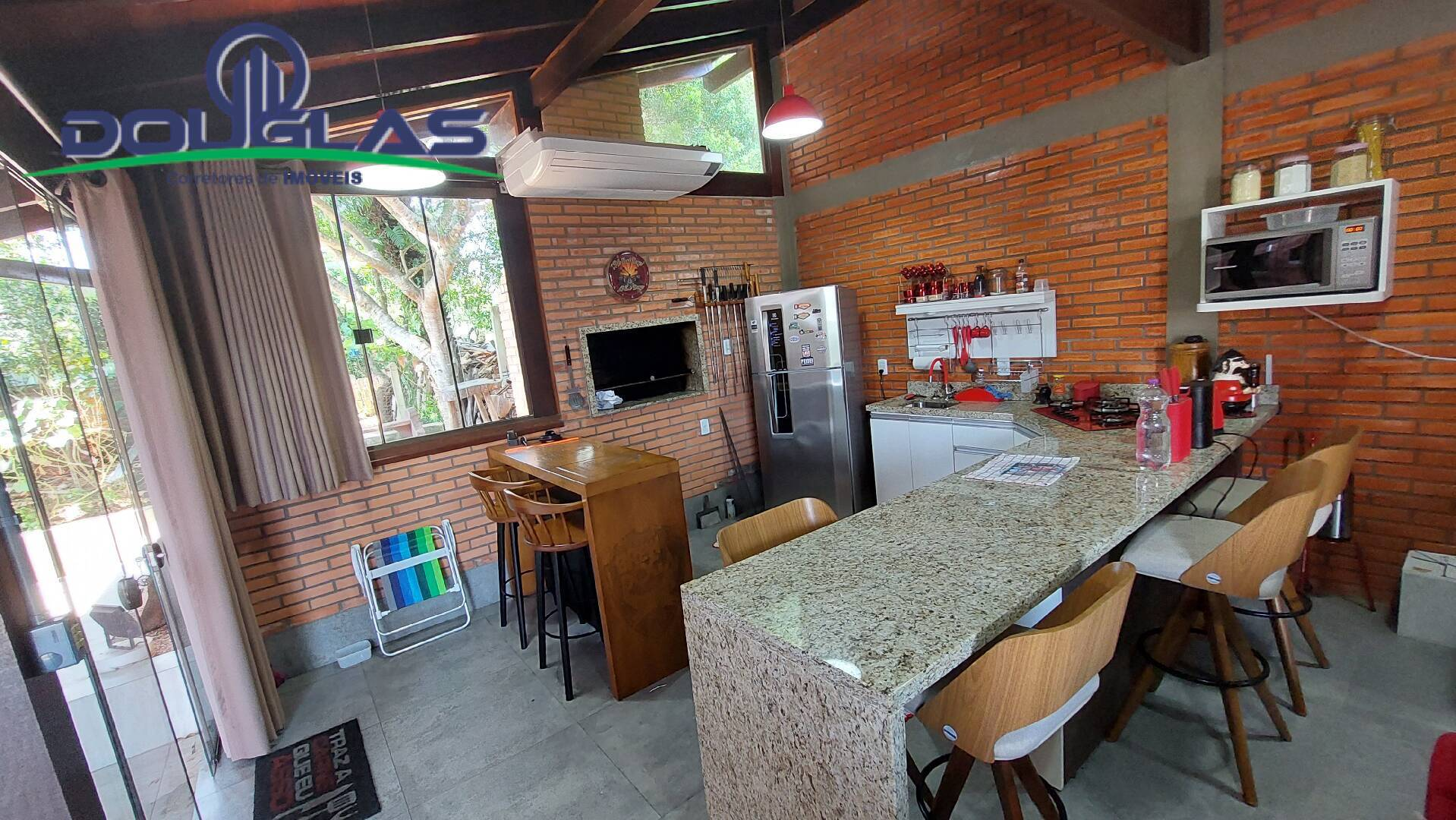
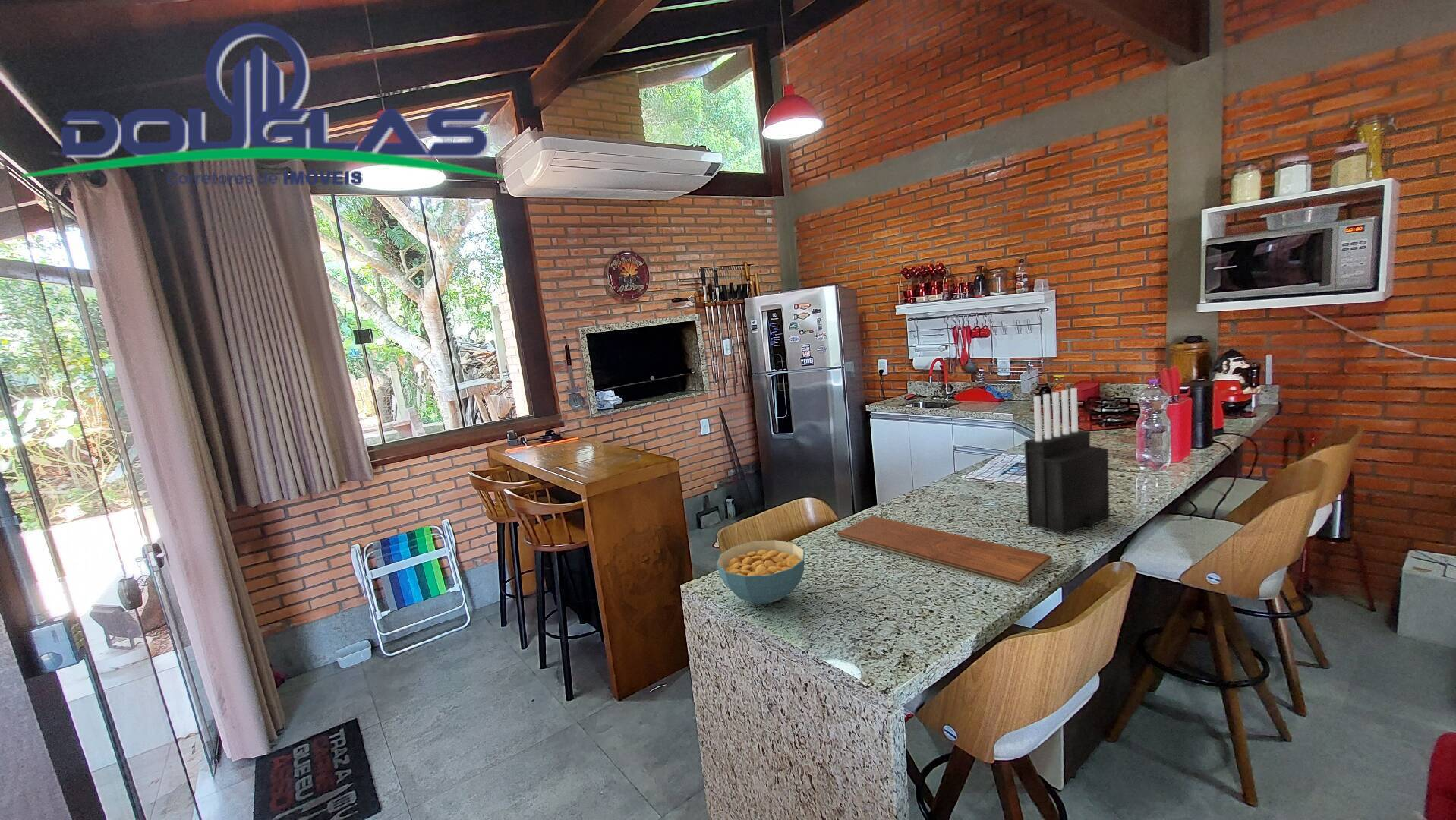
+ knife block [1023,387,1111,536]
+ cereal bowl [716,539,805,605]
+ chopping board [837,515,1053,588]
